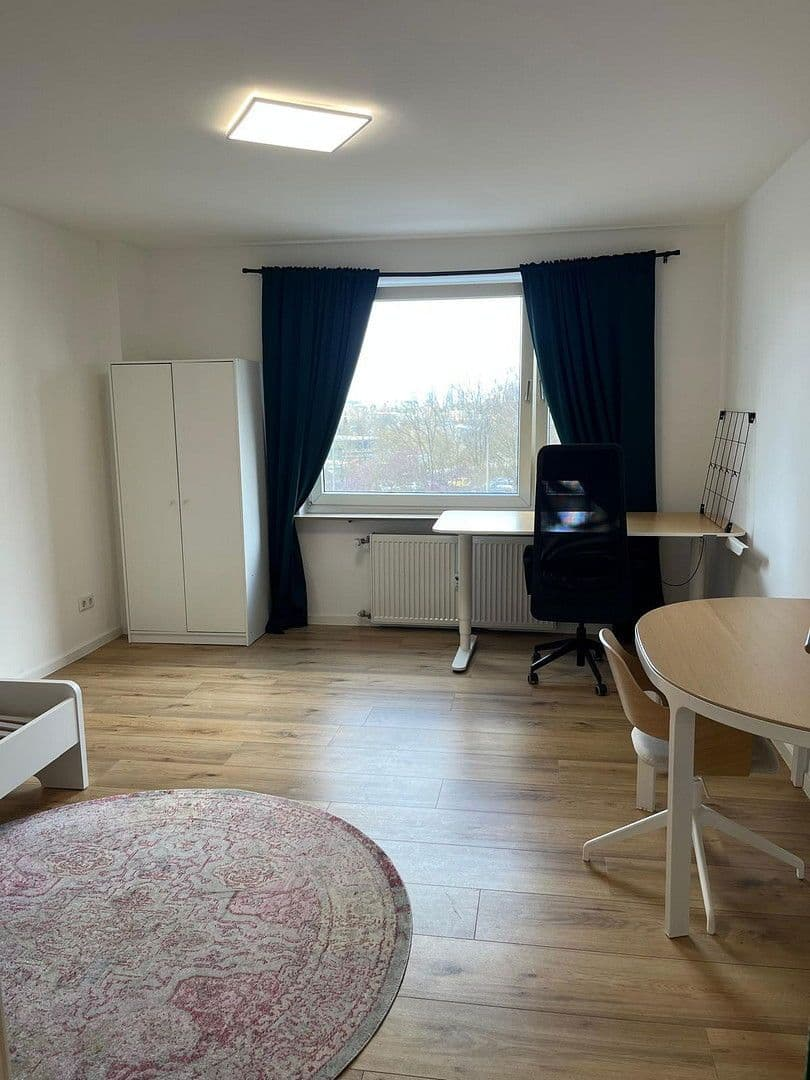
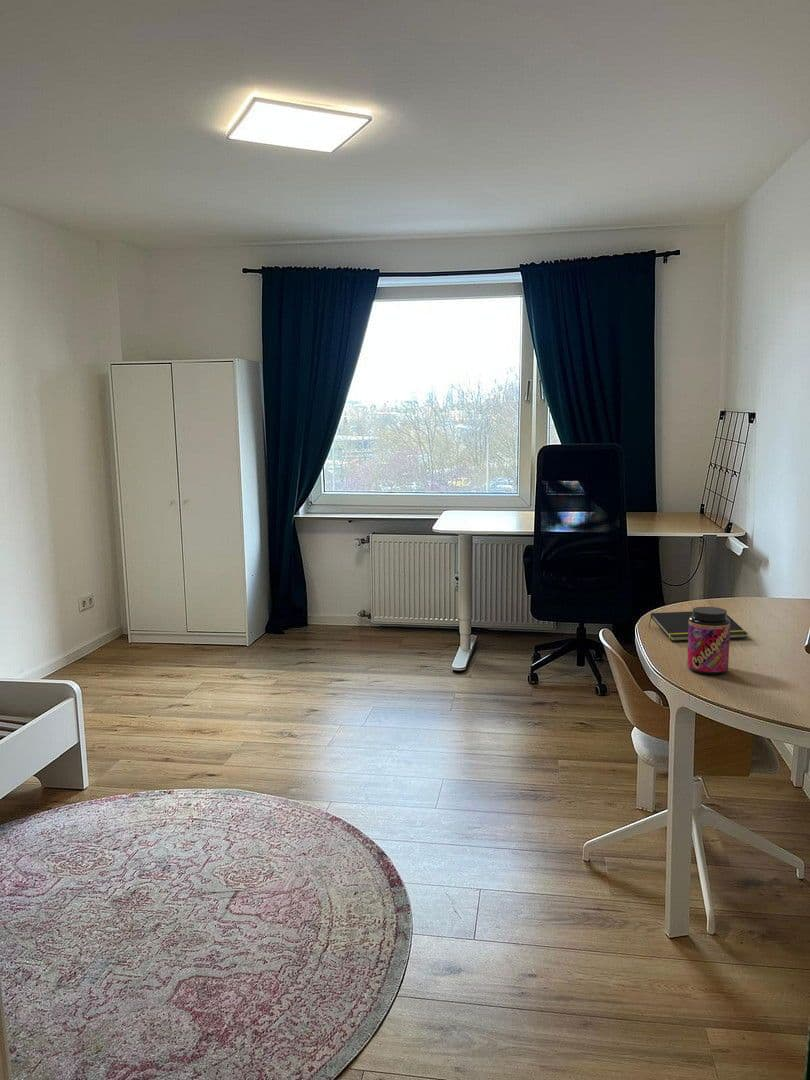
+ jar [686,606,731,675]
+ notepad [648,610,749,642]
